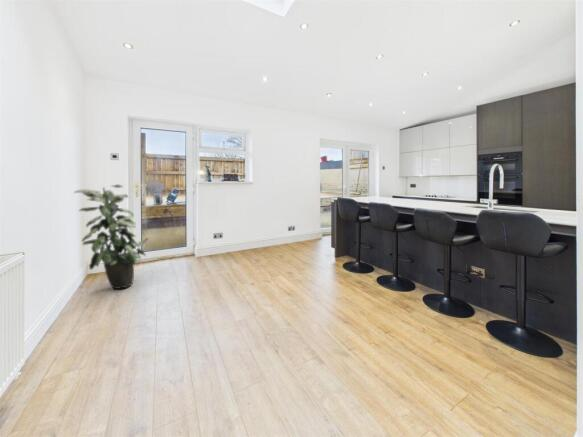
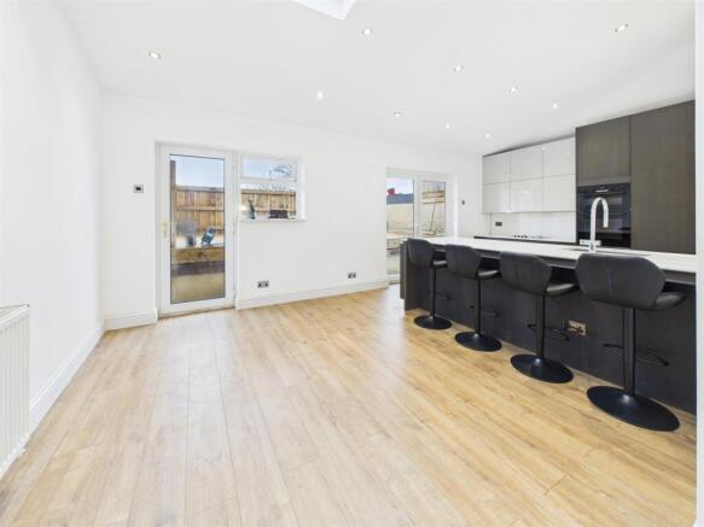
- indoor plant [73,183,150,290]
